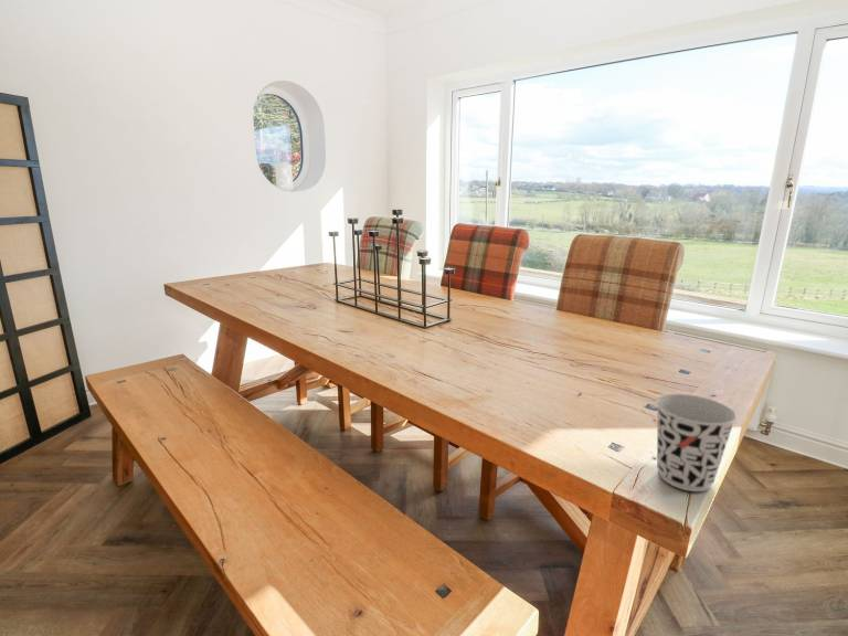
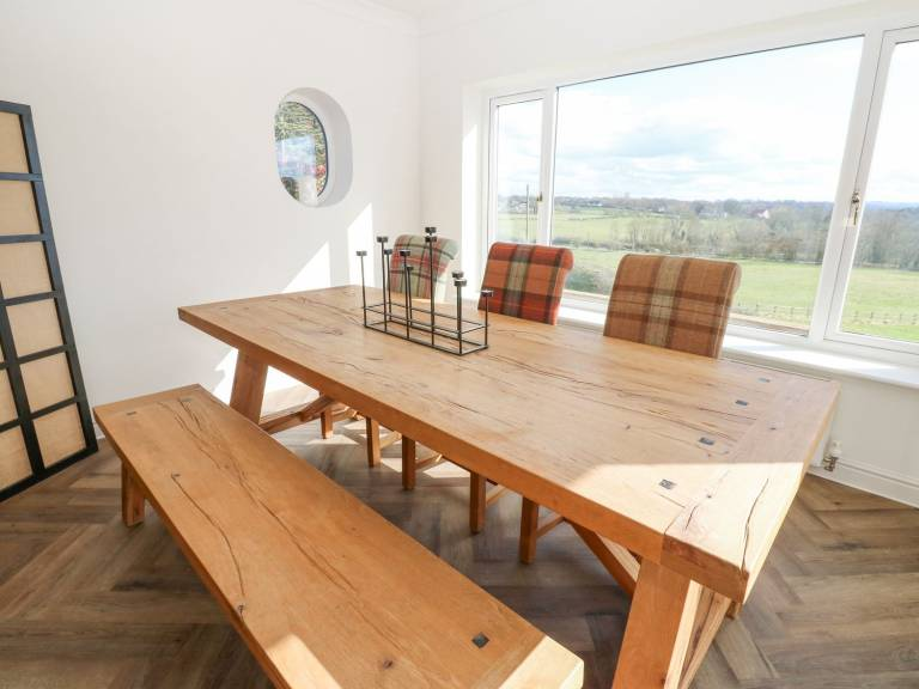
- cup [655,393,738,492]
